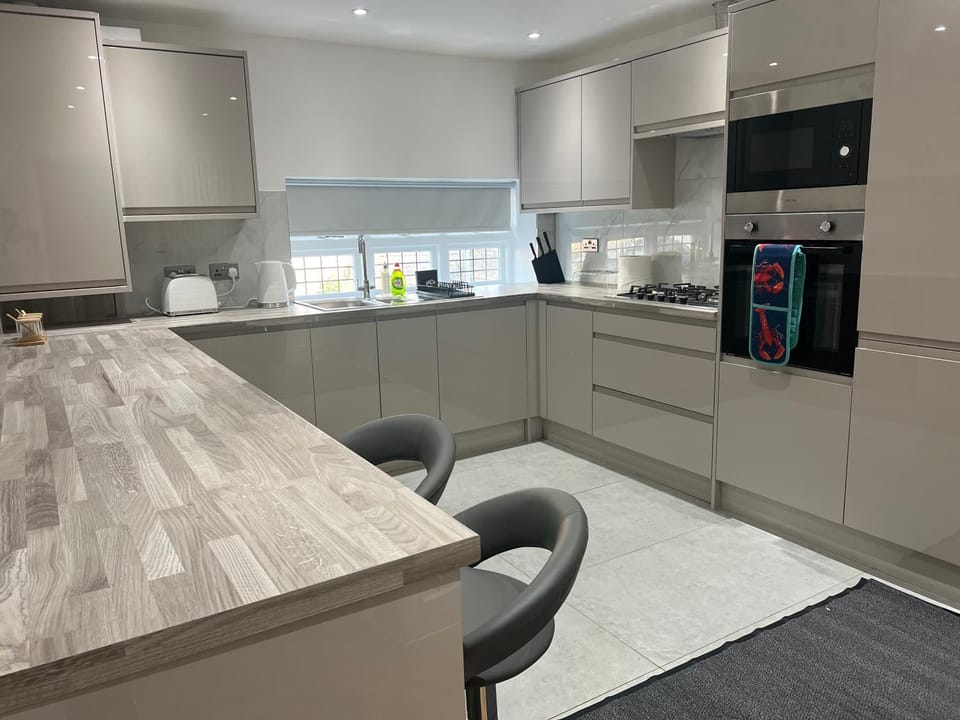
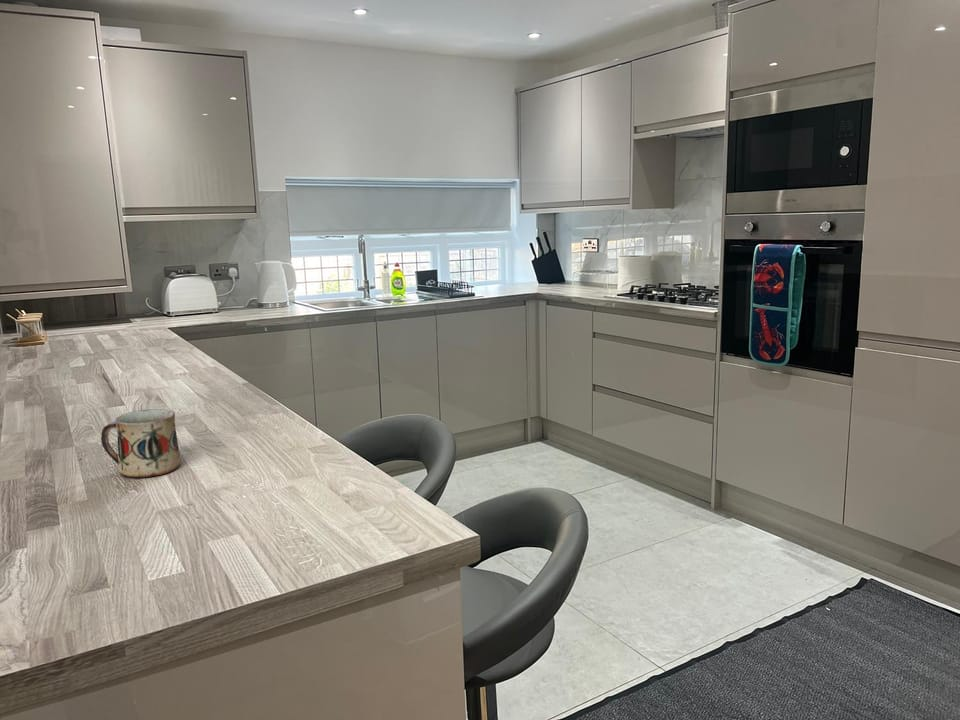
+ mug [100,408,181,479]
